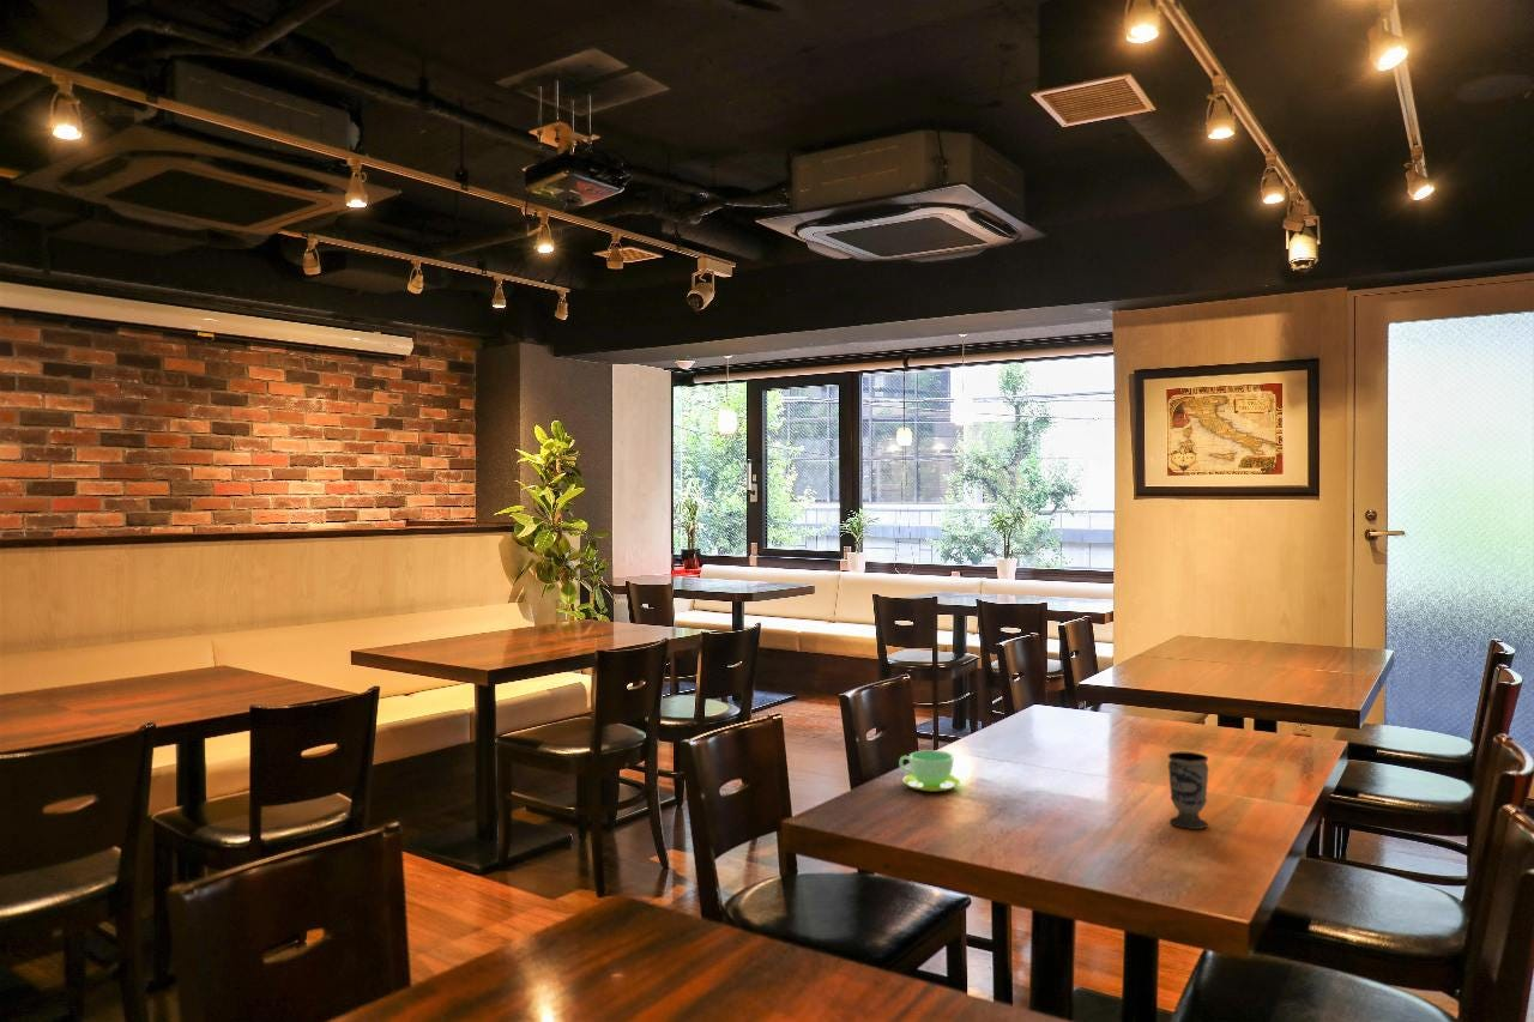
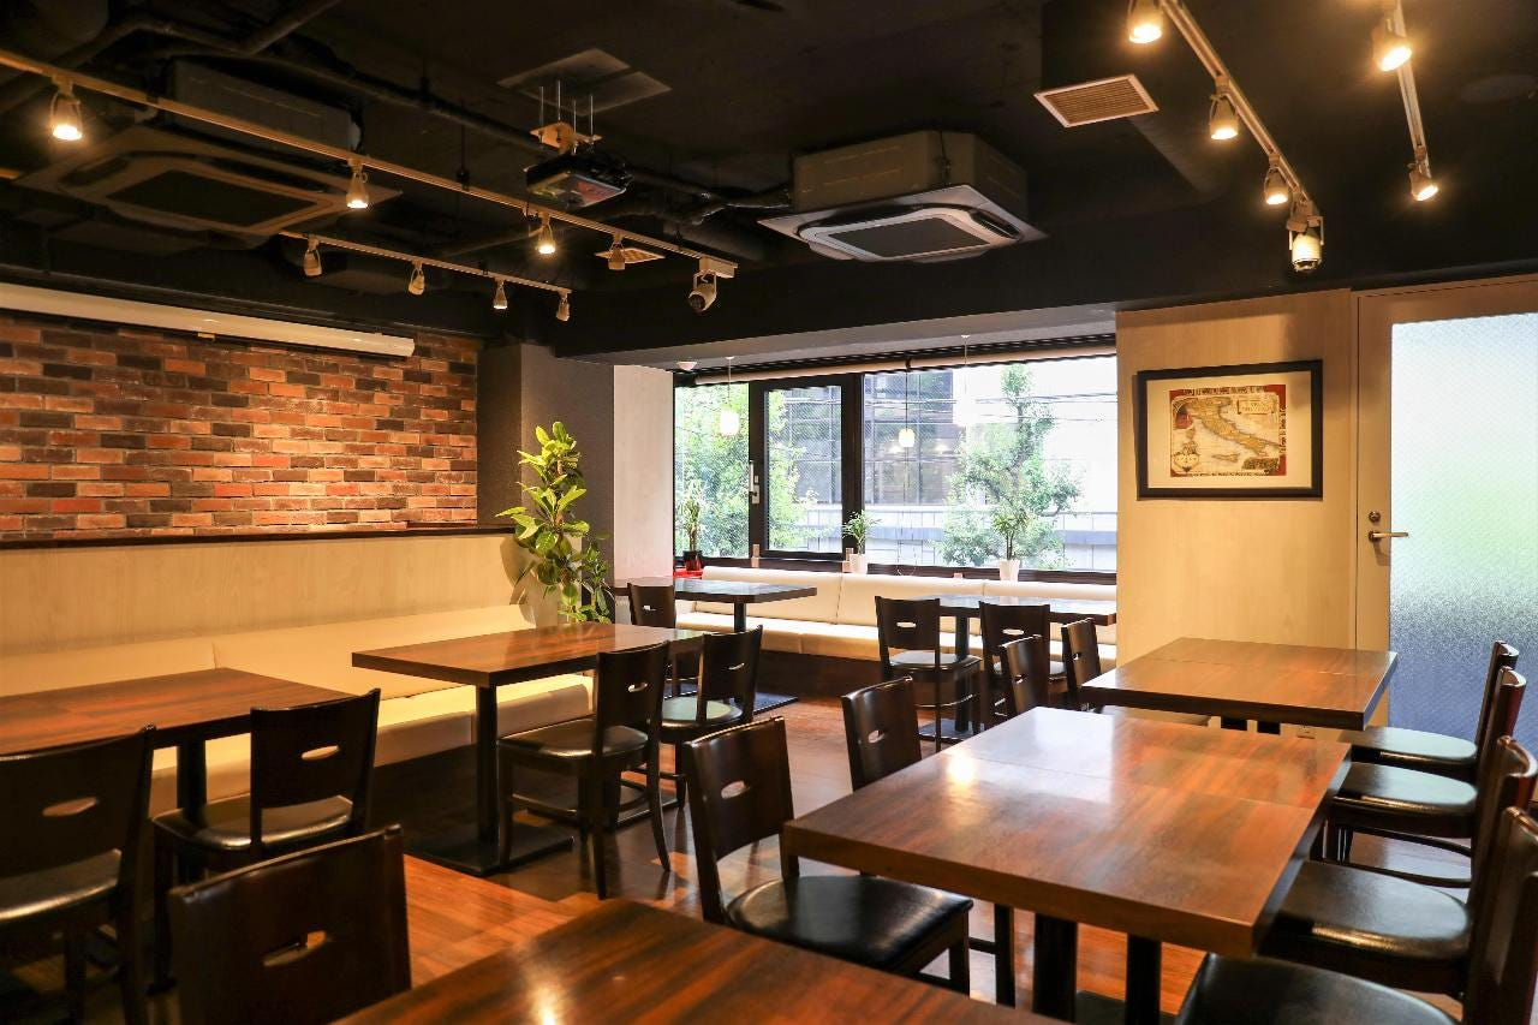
- cup [898,750,962,792]
- cup [1167,751,1210,830]
